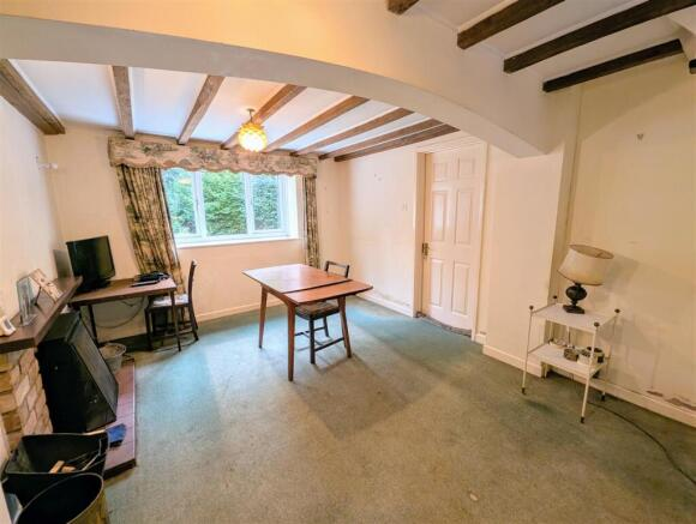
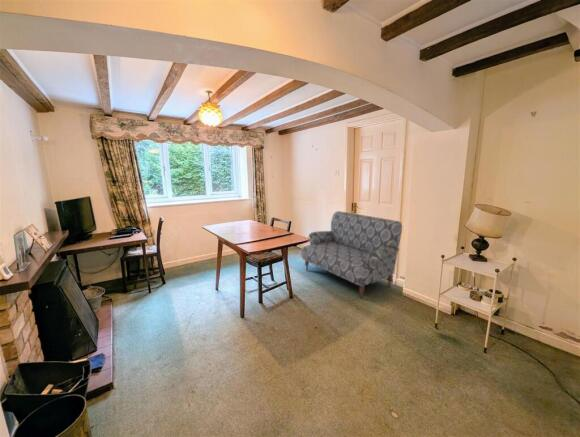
+ sofa [300,210,403,300]
